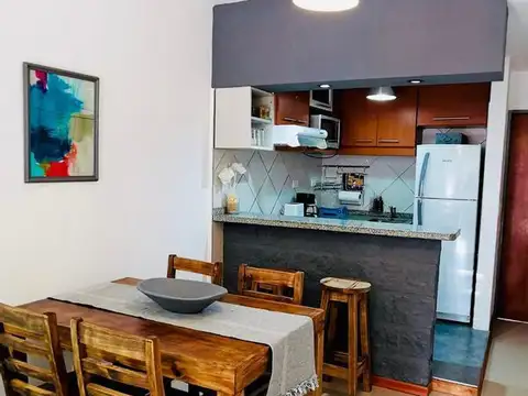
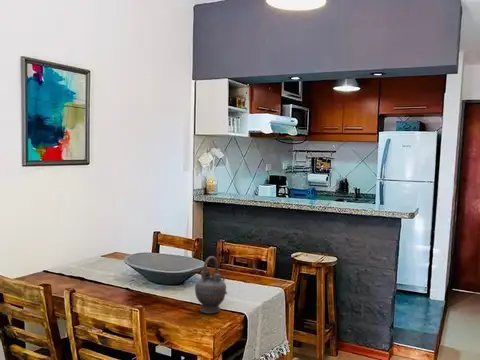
+ teapot [194,255,228,314]
